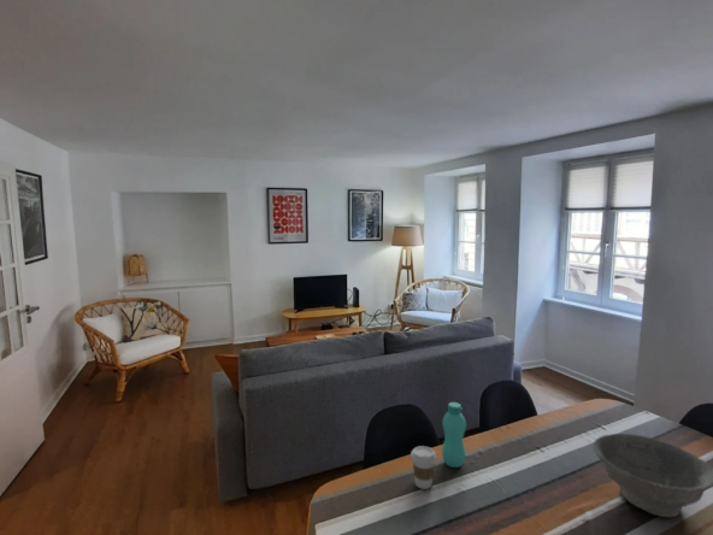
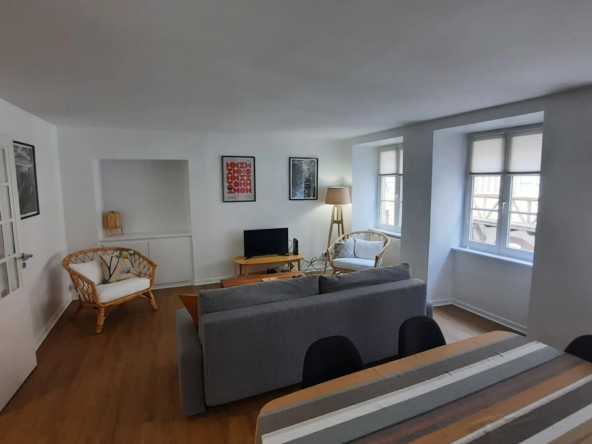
- bowl [593,433,713,518]
- coffee cup [409,445,437,490]
- bottle [441,401,467,469]
